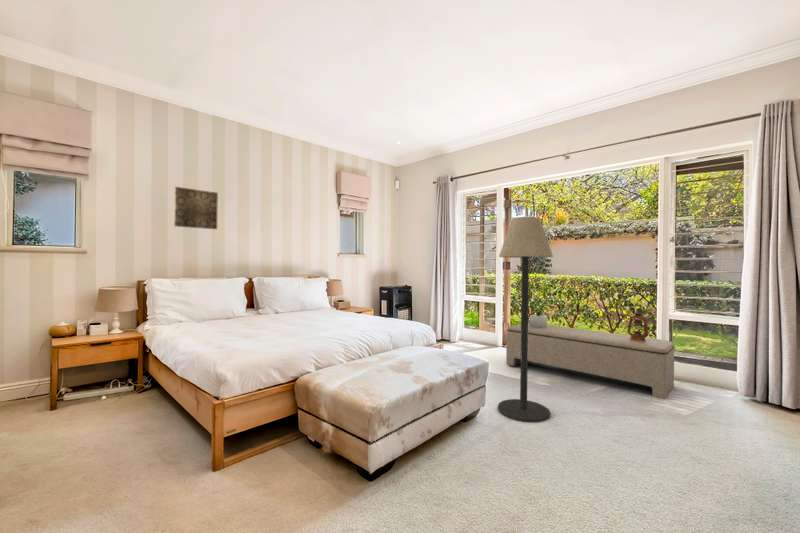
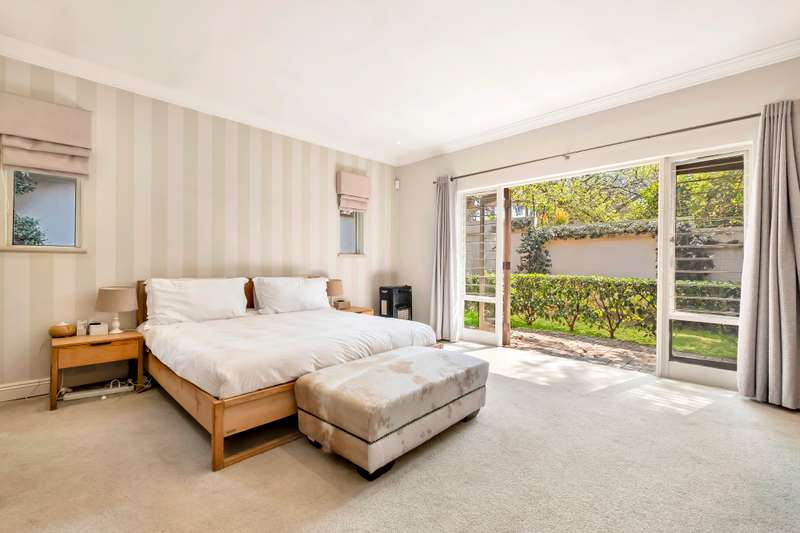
- floor lamp [497,216,554,423]
- wall art [173,186,219,230]
- lantern [626,307,650,341]
- bench [505,322,676,400]
- potted plant [518,300,554,328]
